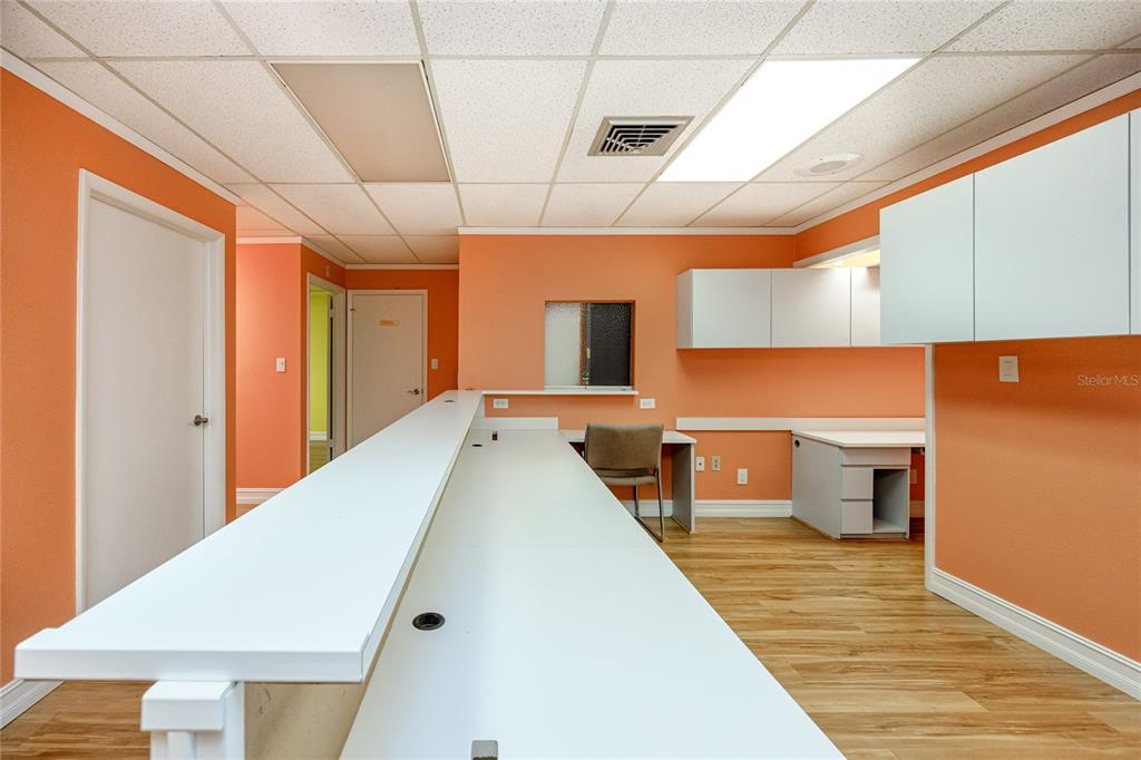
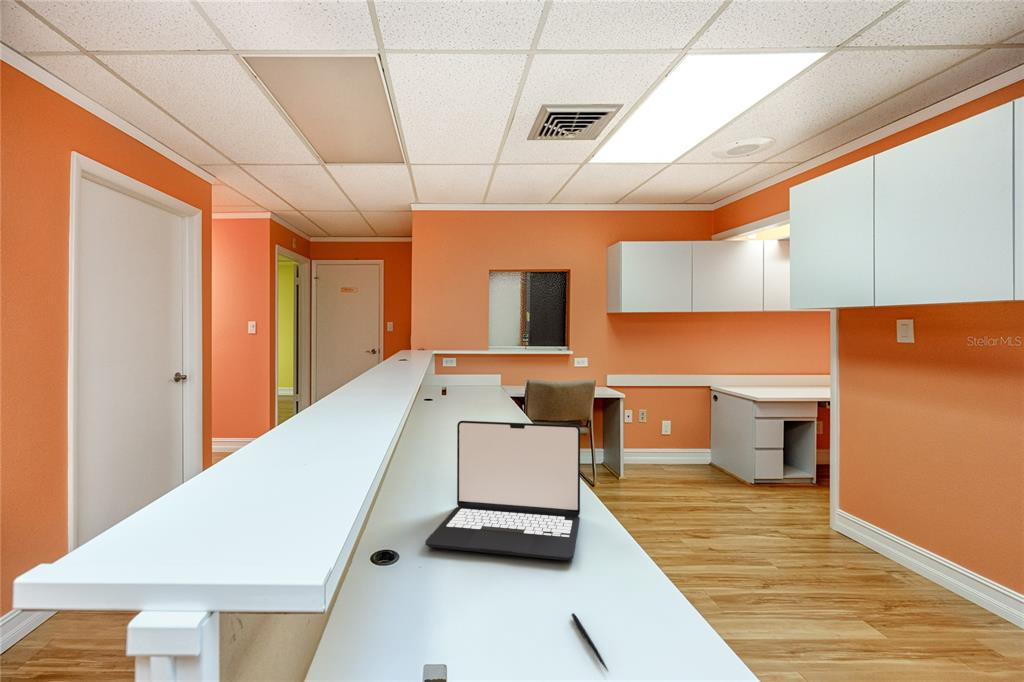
+ laptop [424,420,581,561]
+ pen [570,612,609,672]
